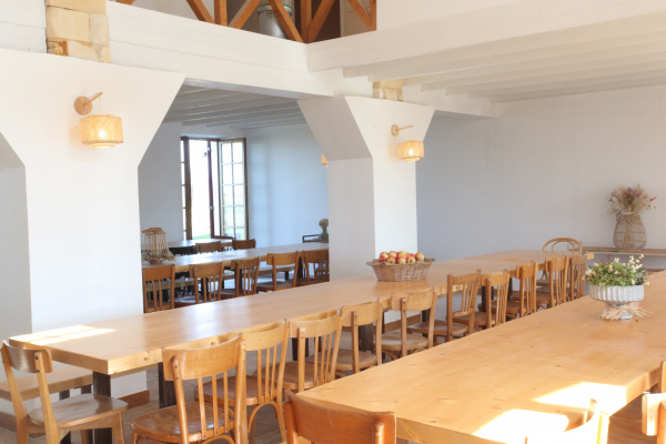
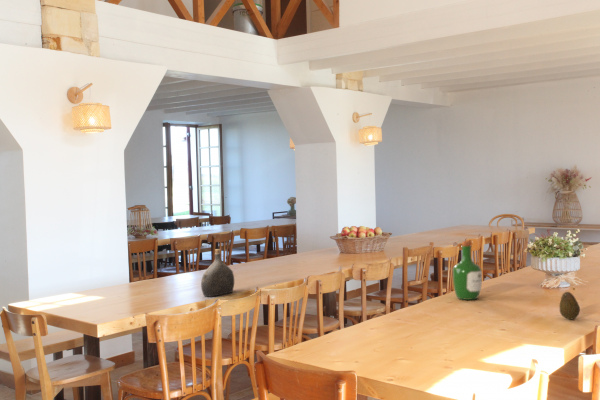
+ fruit [558,291,581,320]
+ water jug [200,248,235,298]
+ wine bottle [452,240,483,301]
